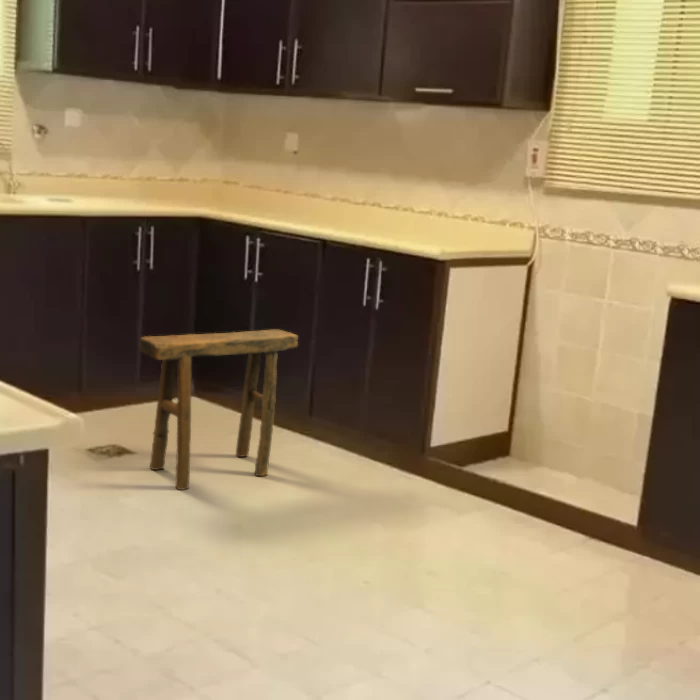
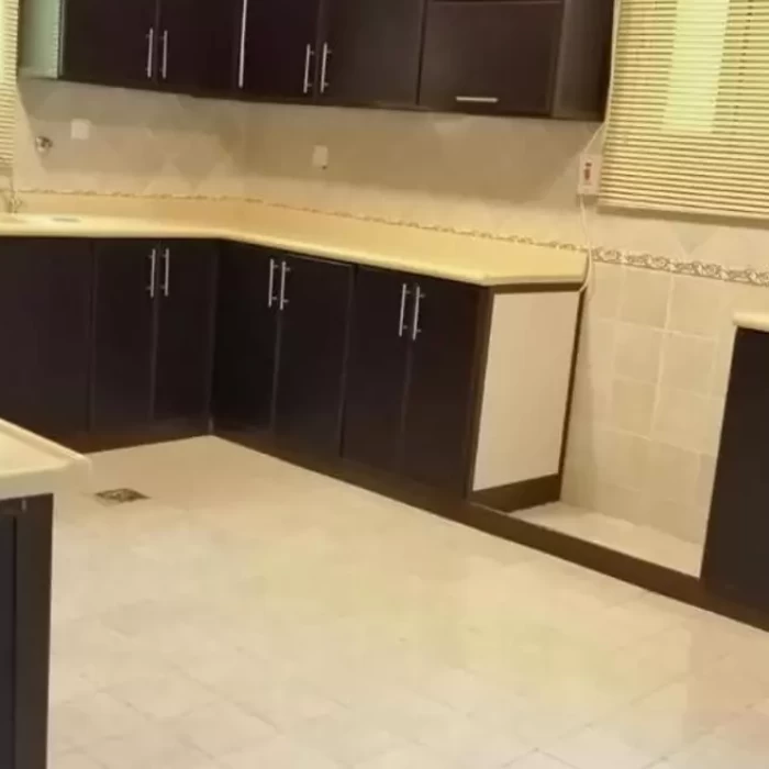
- stool [139,328,299,491]
